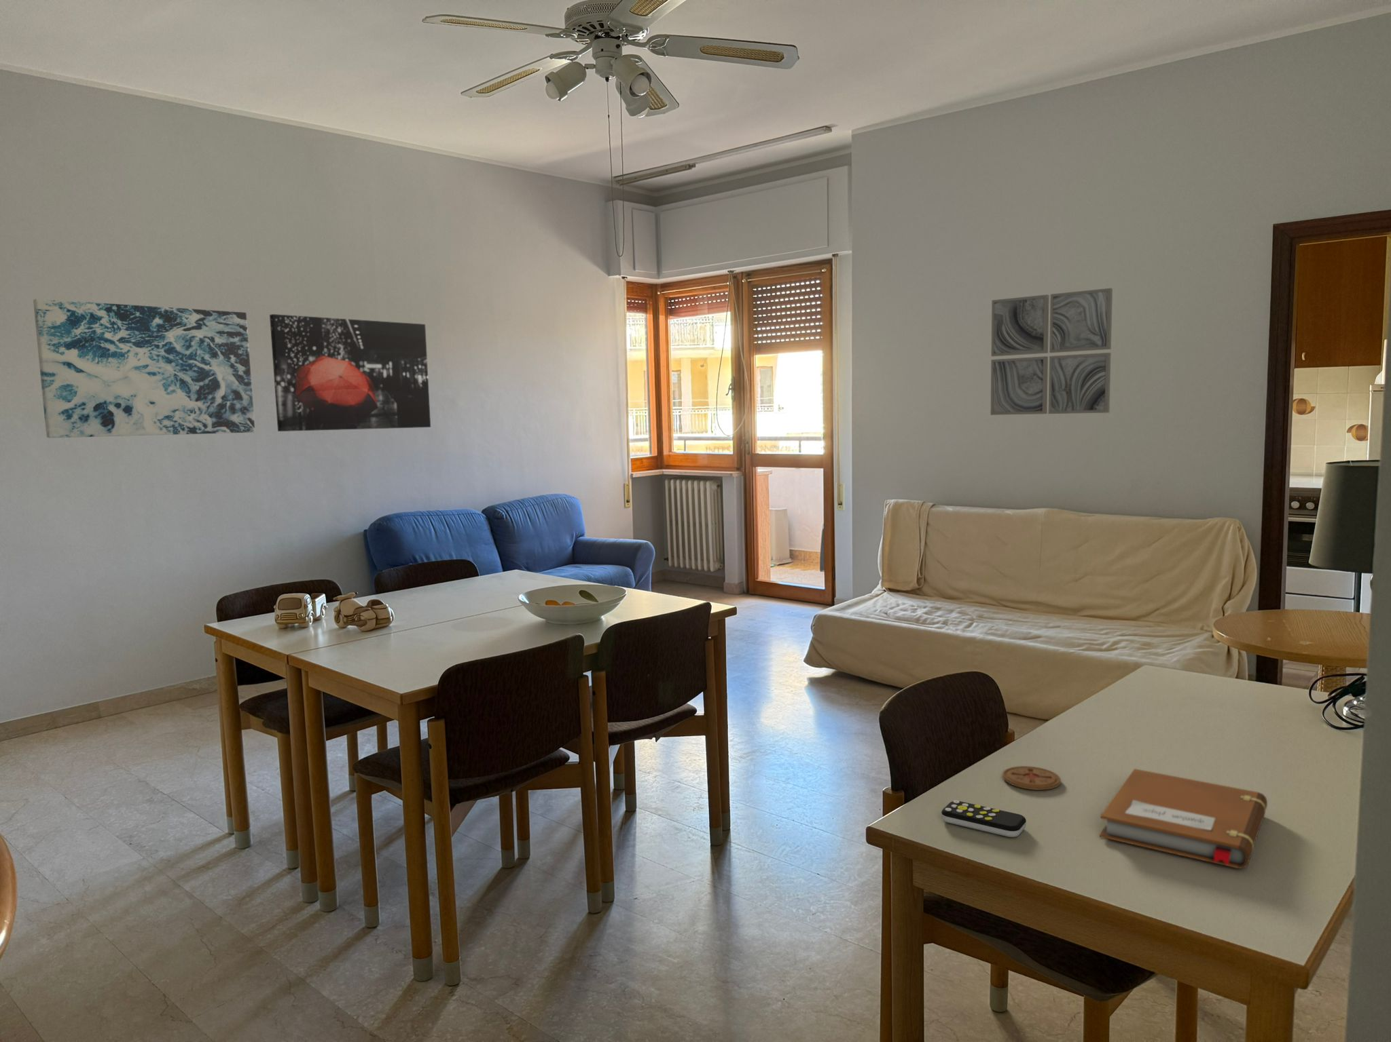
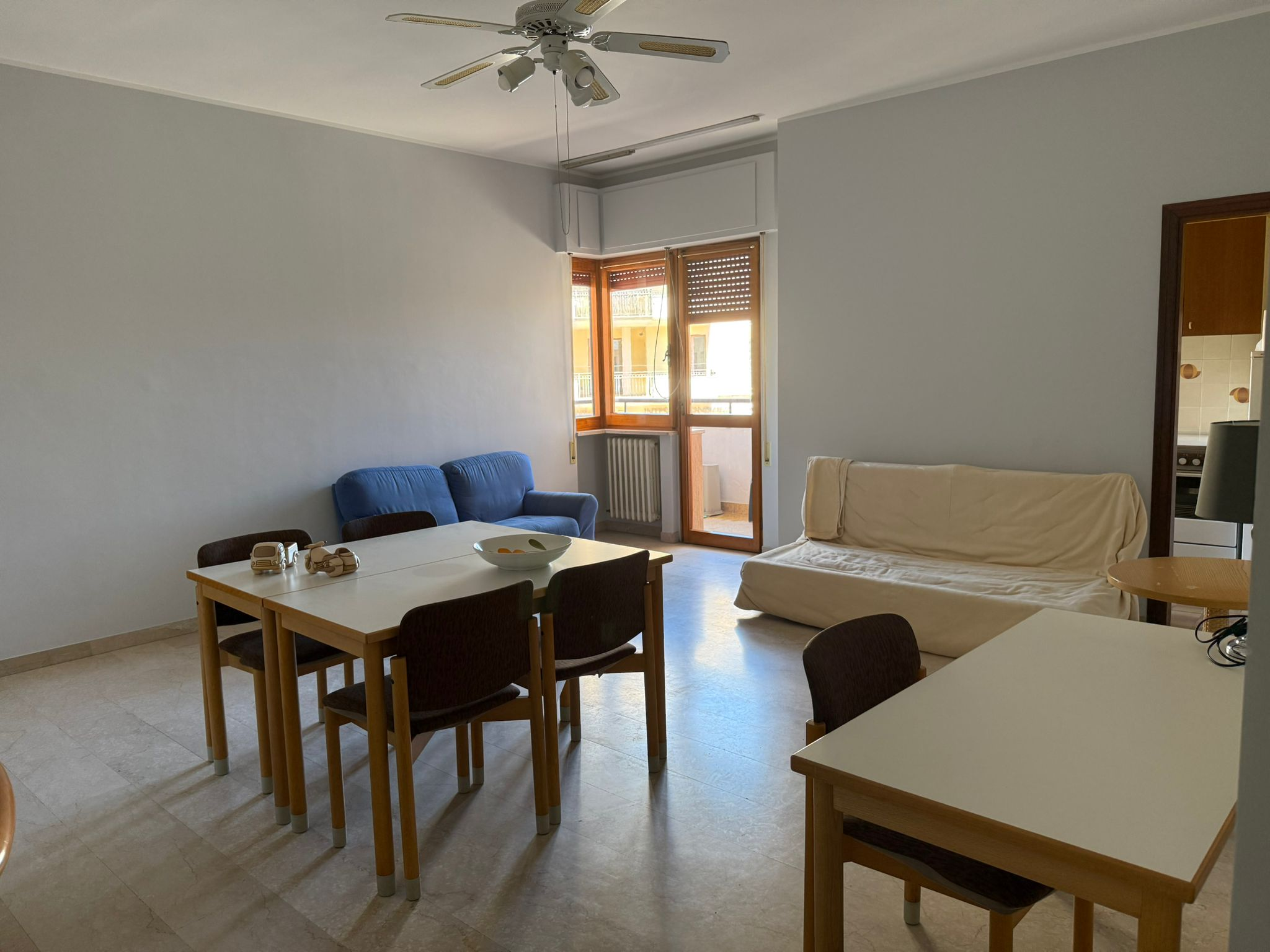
- remote control [941,800,1027,837]
- notebook [1099,768,1268,869]
- wall art [990,288,1113,416]
- wall art [269,313,432,432]
- wall art [33,298,255,438]
- coaster [1002,765,1061,791]
